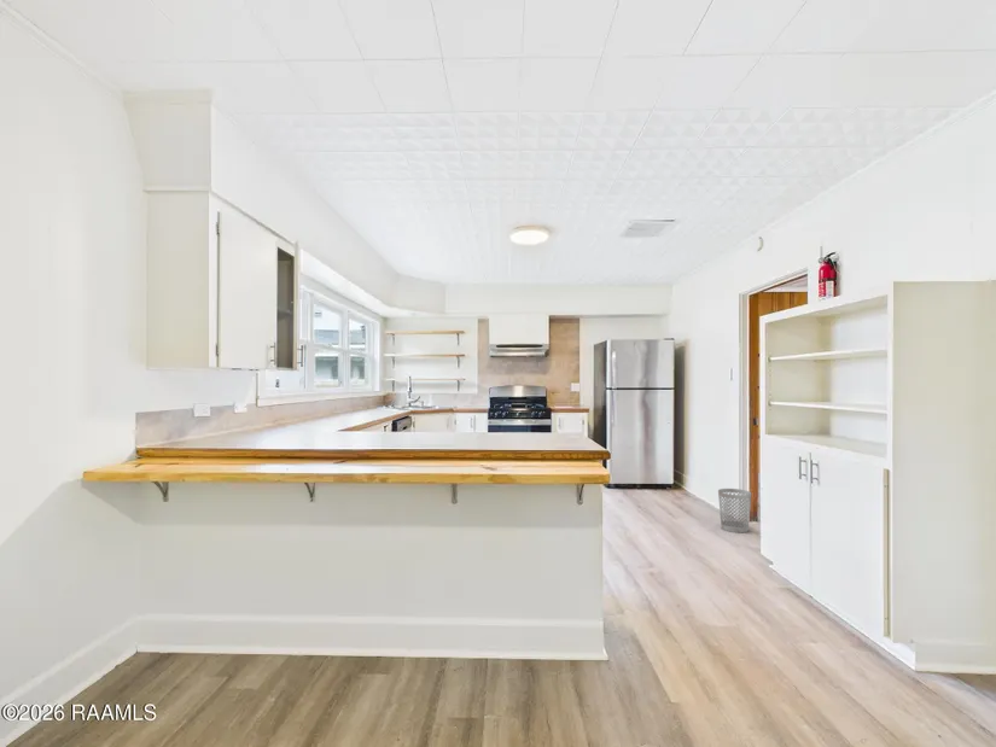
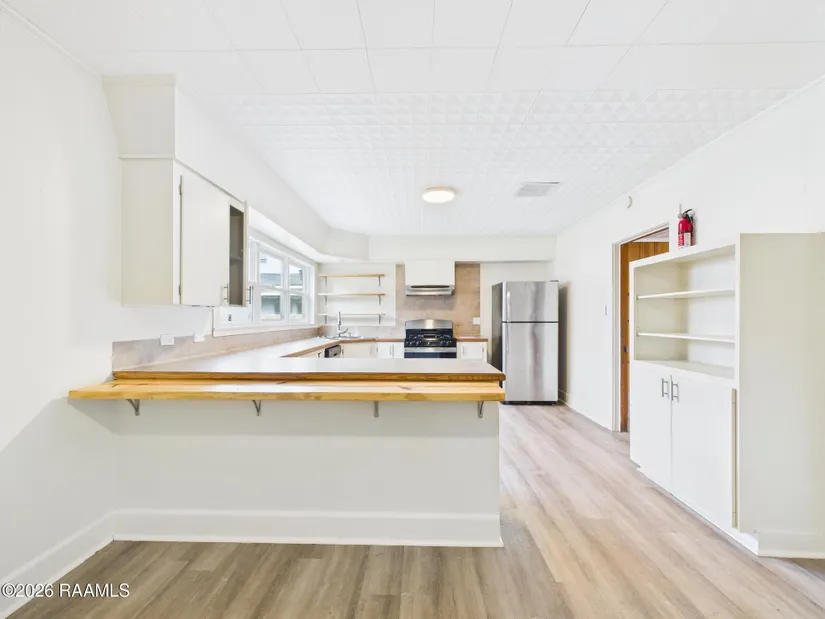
- wastebasket [717,488,752,533]
